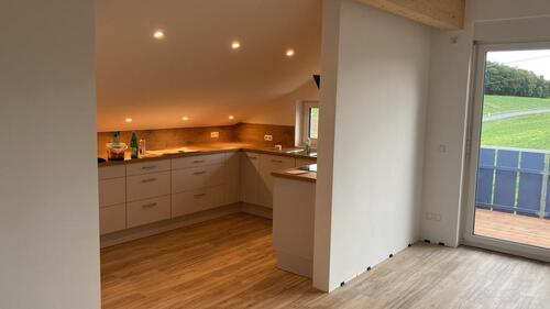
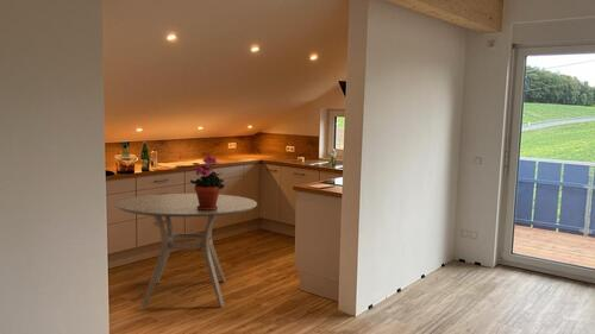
+ dining table [115,193,258,308]
+ potted plant [189,155,226,210]
